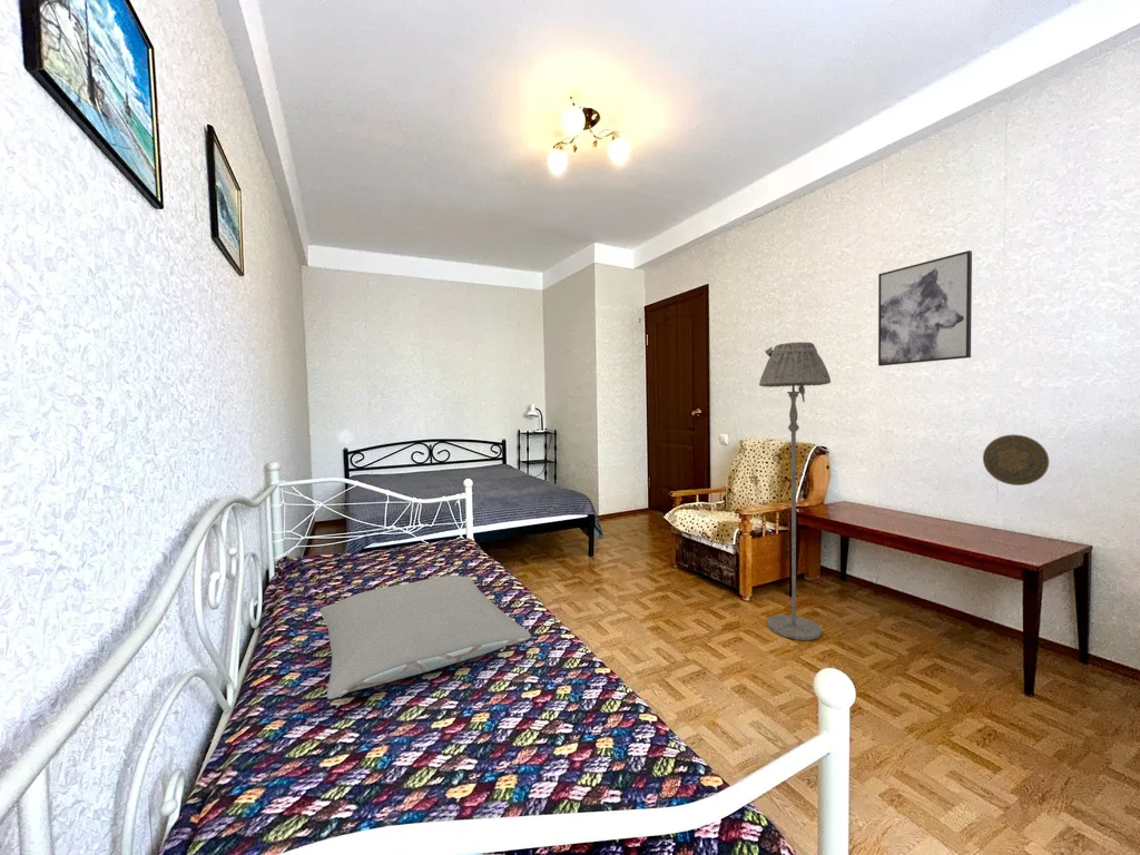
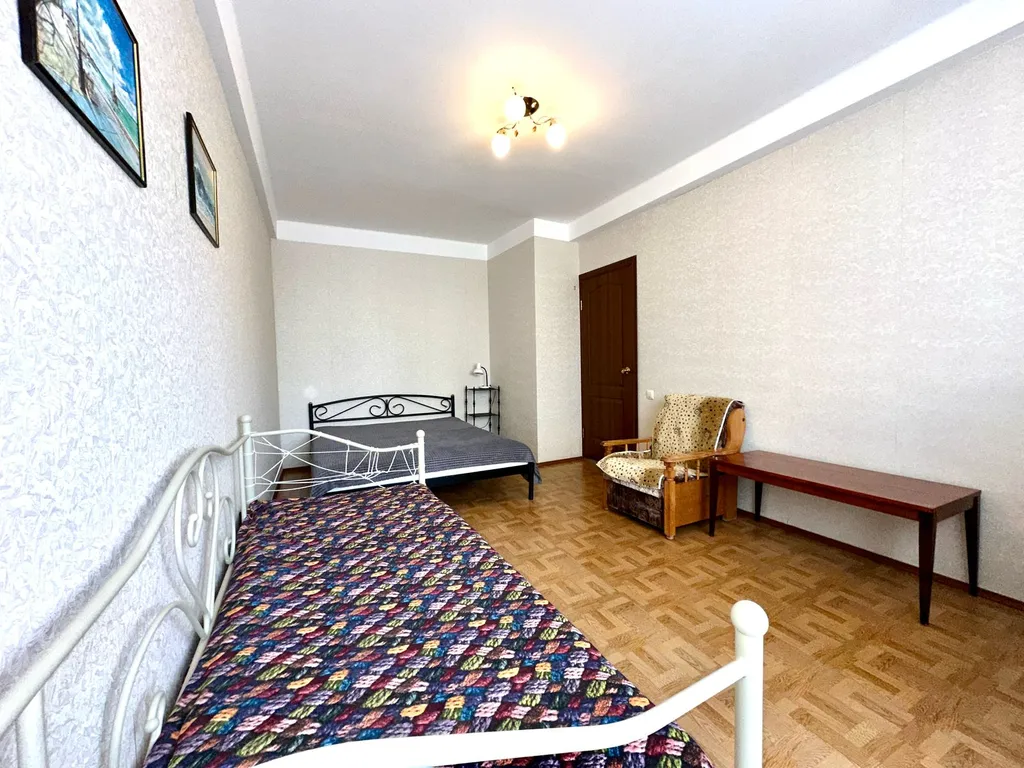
- pillow [318,574,532,700]
- wall art [877,249,973,367]
- floor lamp [758,341,832,641]
- decorative plate [982,433,1050,487]
